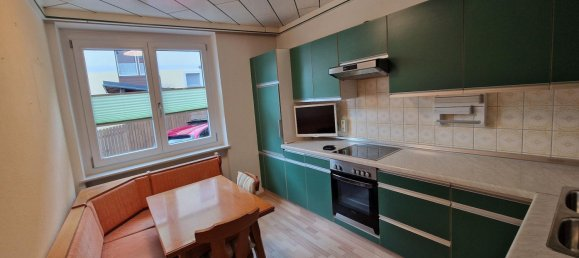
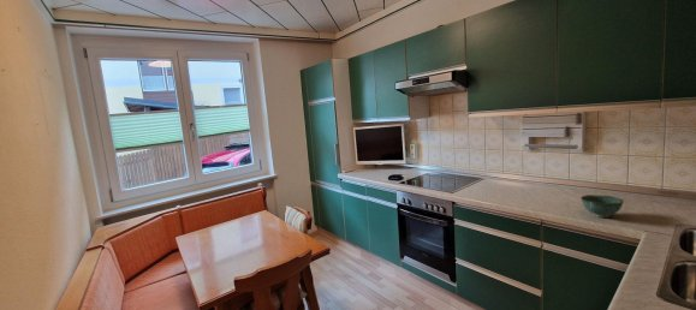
+ bowl [579,193,625,219]
